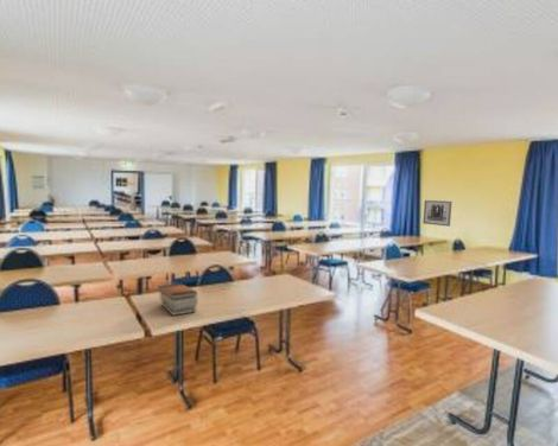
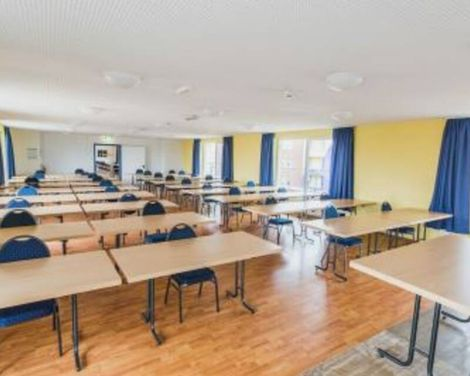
- book stack [157,282,198,317]
- wall art [421,199,454,228]
